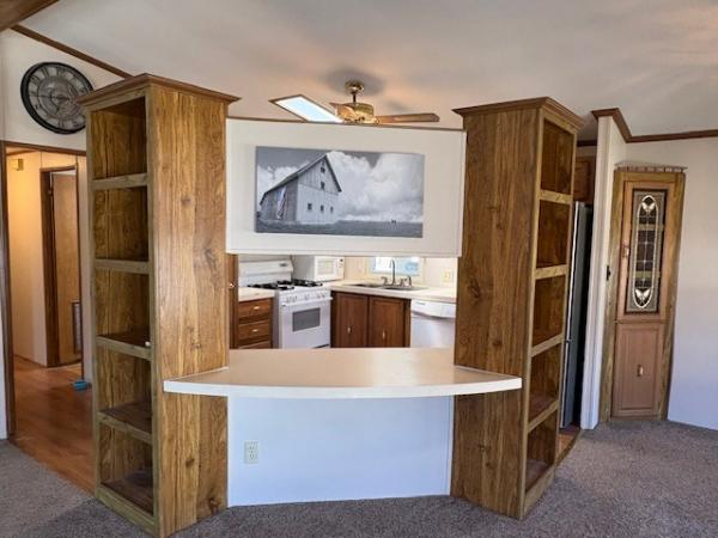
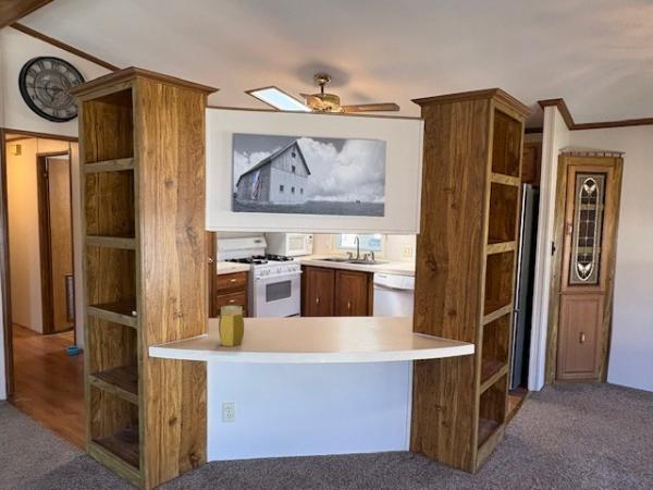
+ jar [218,304,245,347]
